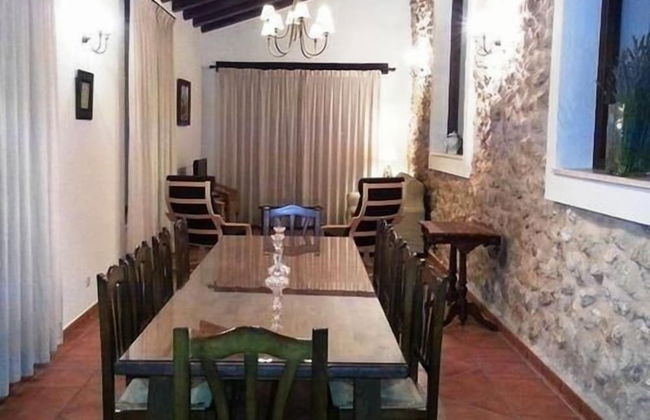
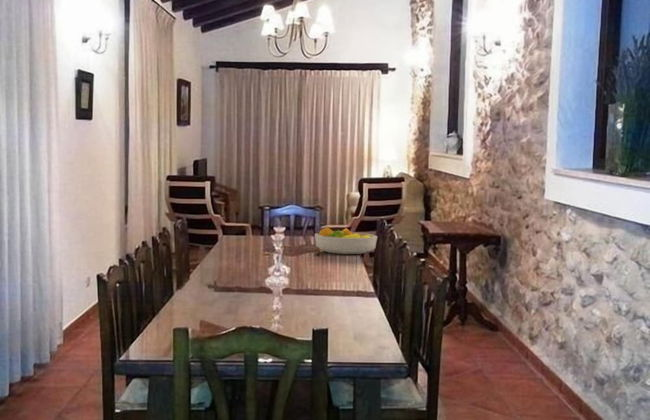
+ fruit bowl [314,226,378,255]
